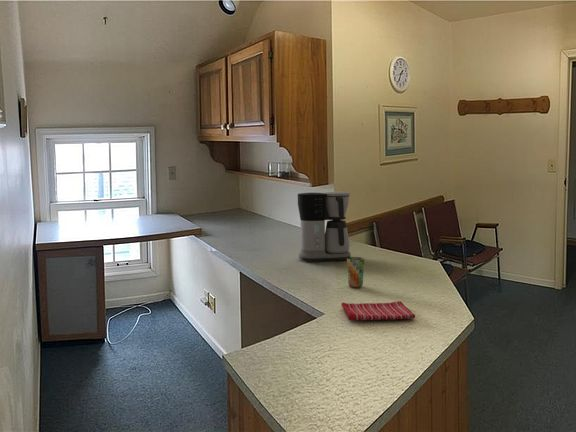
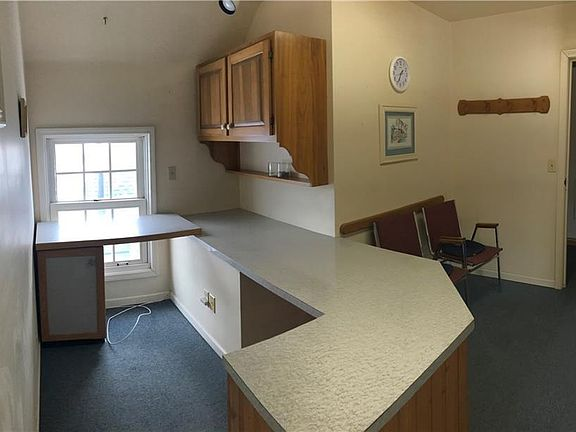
- cup [346,256,365,289]
- dish towel [340,300,416,321]
- coffee maker [297,190,352,263]
